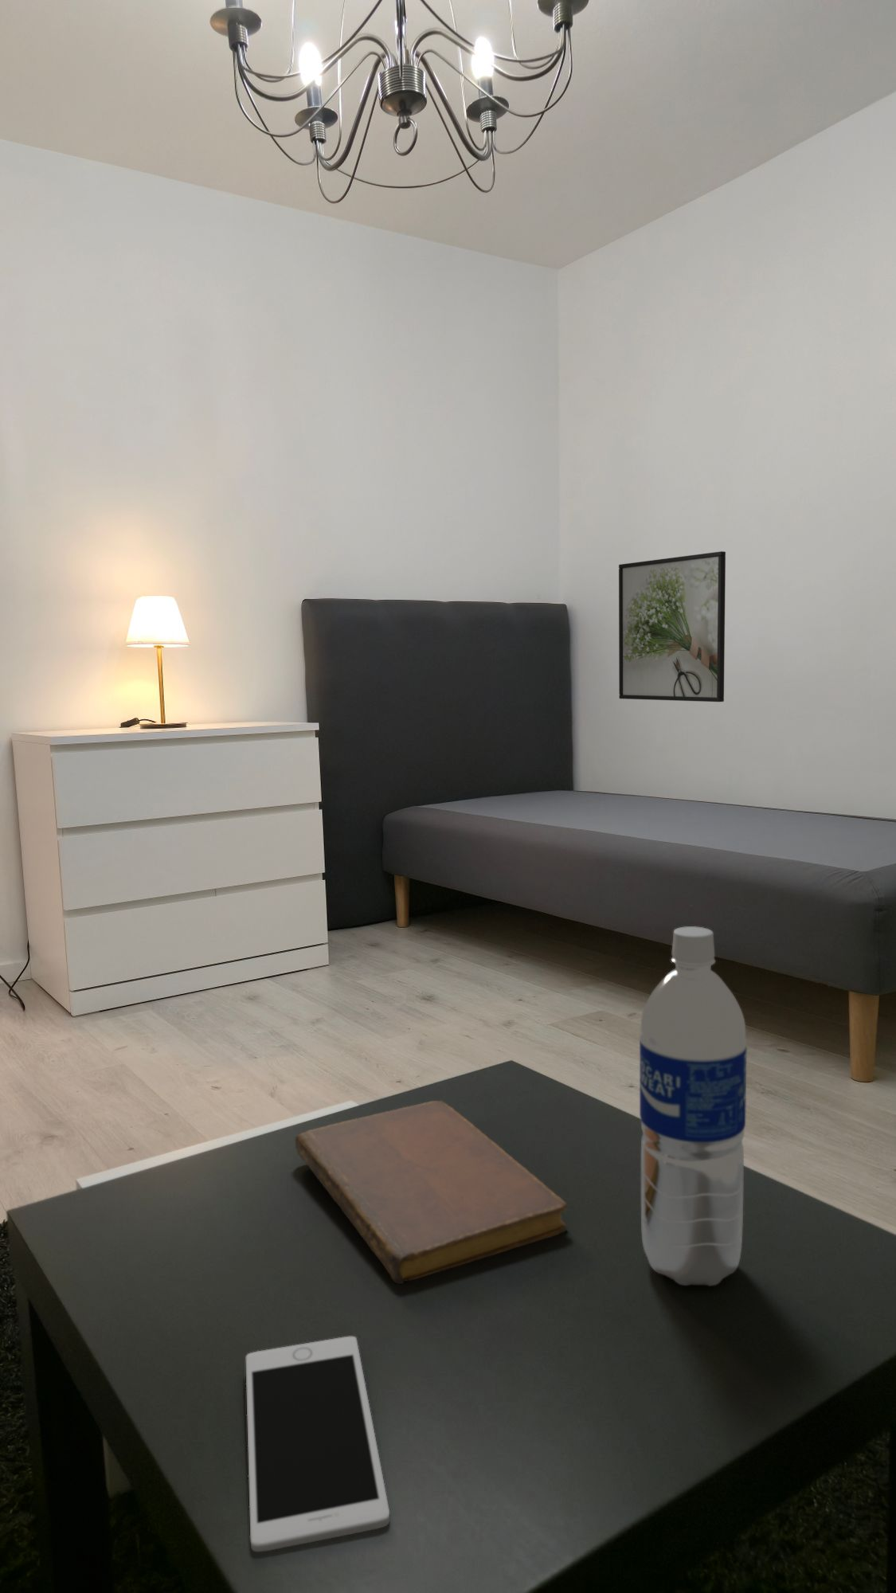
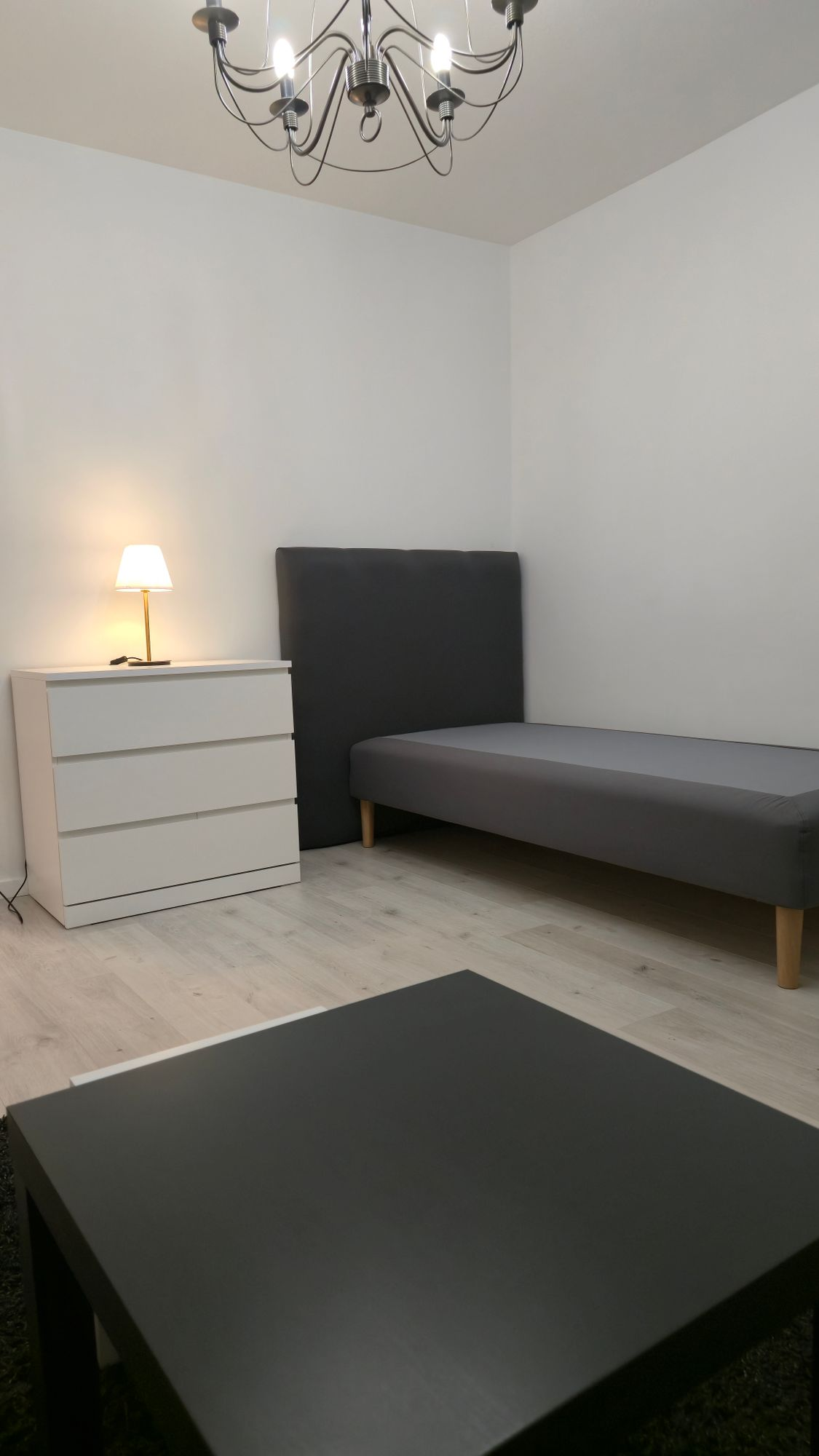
- notebook [294,1100,568,1284]
- cell phone [245,1336,391,1553]
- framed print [618,550,726,702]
- water bottle [639,926,748,1287]
